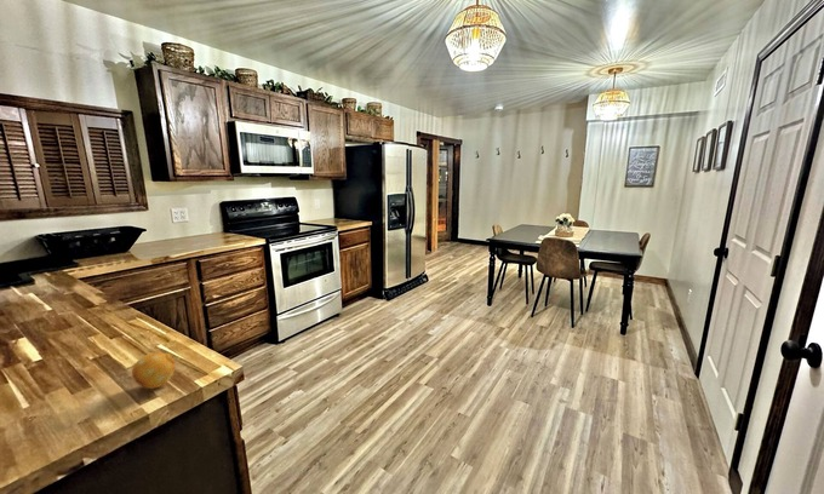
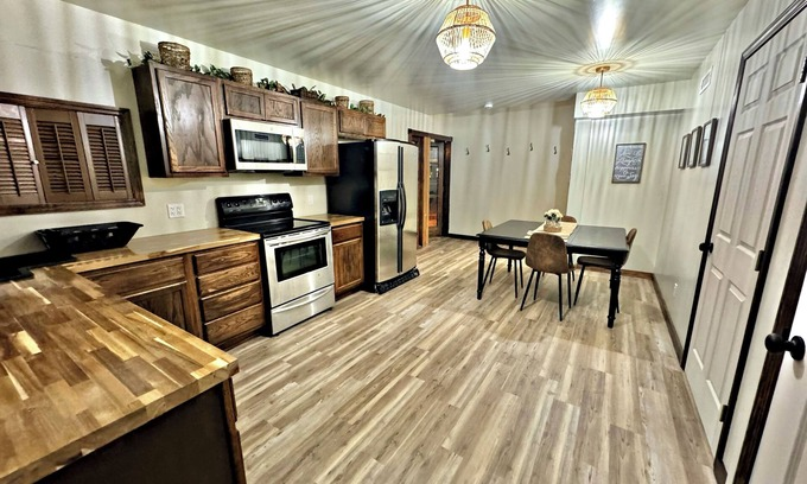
- fruit [131,351,176,390]
